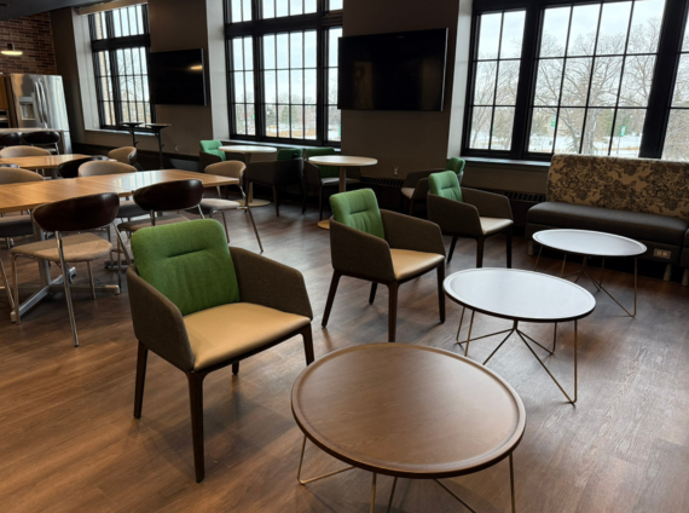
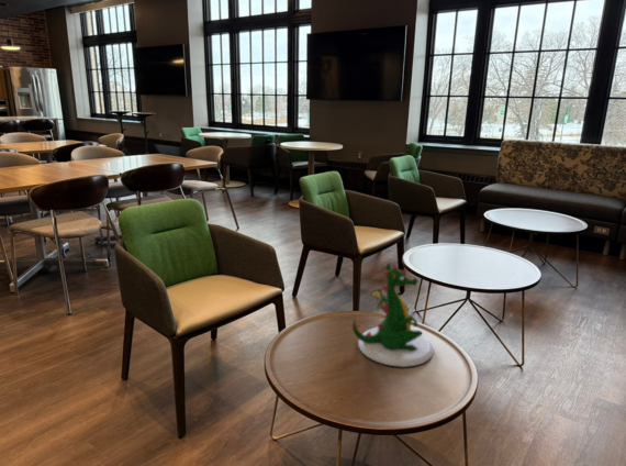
+ dragon figurine [351,262,434,368]
